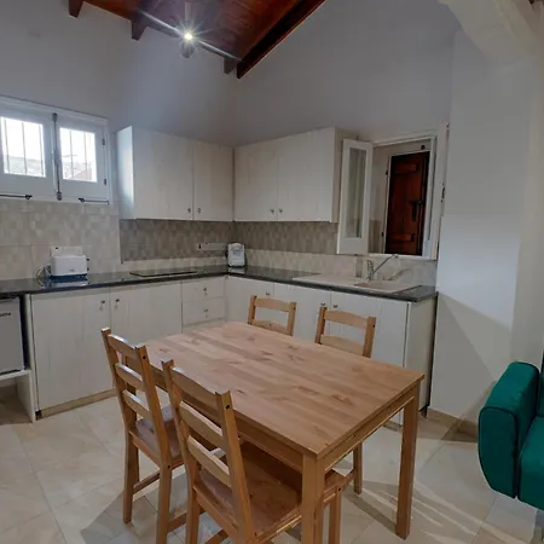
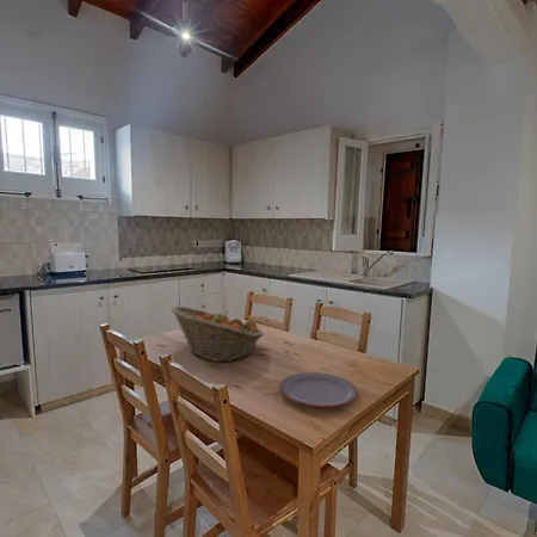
+ plate [279,371,359,408]
+ fruit basket [169,305,265,363]
